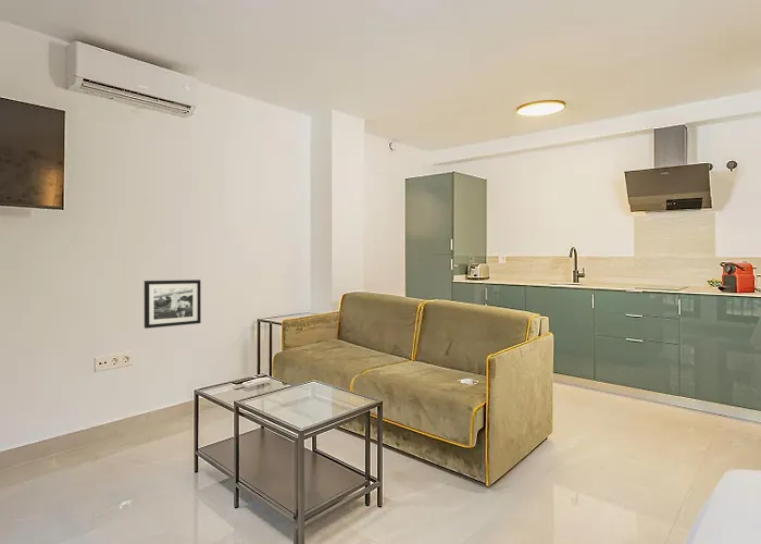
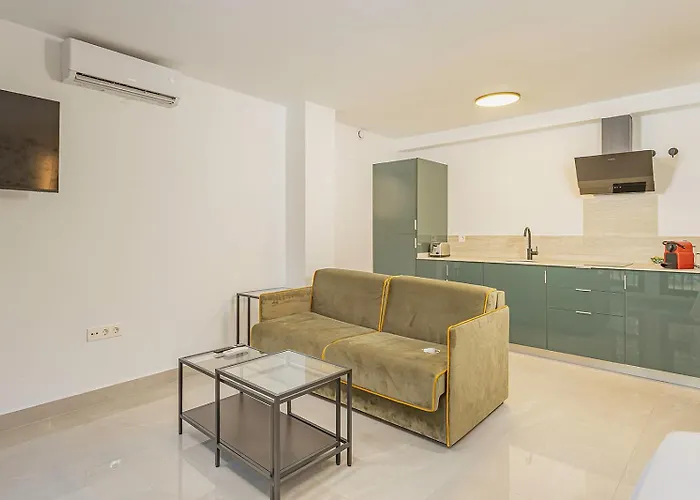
- picture frame [144,279,202,330]
